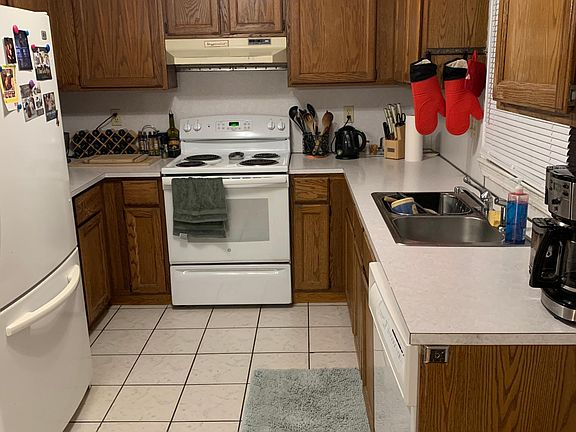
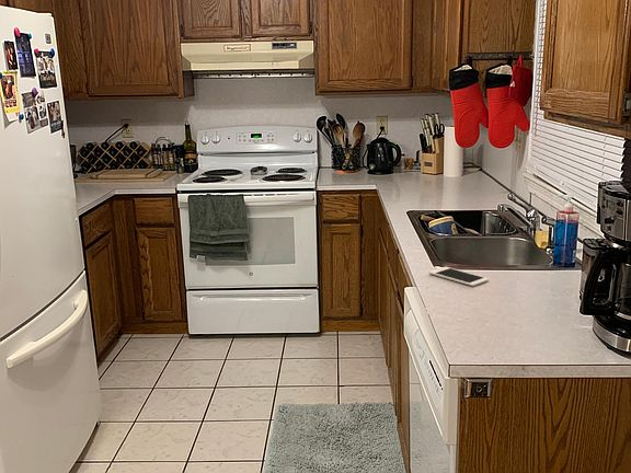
+ cell phone [428,266,490,287]
